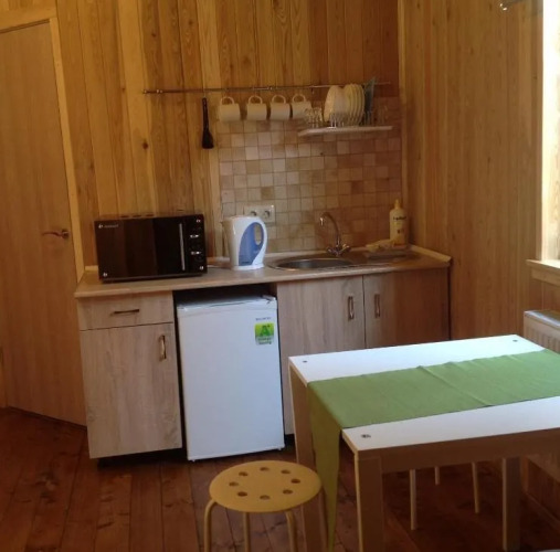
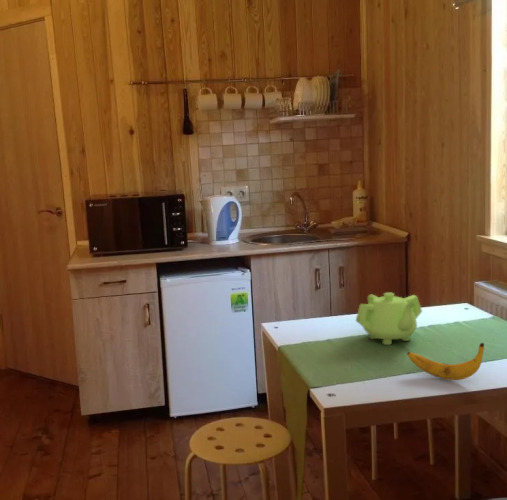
+ banana [406,342,485,381]
+ teapot [355,292,423,346]
